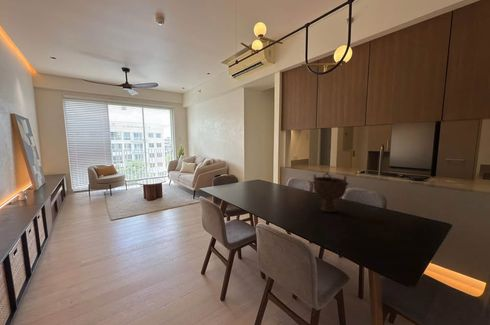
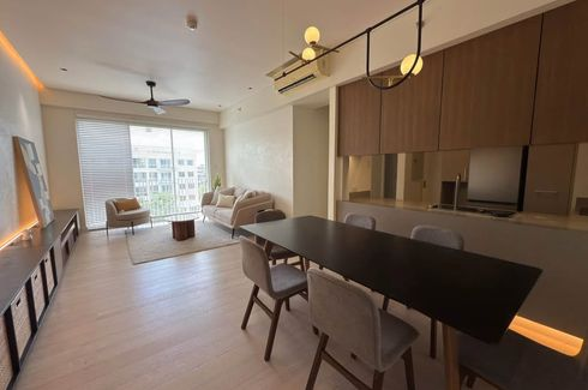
- decorative bowl [310,172,350,213]
